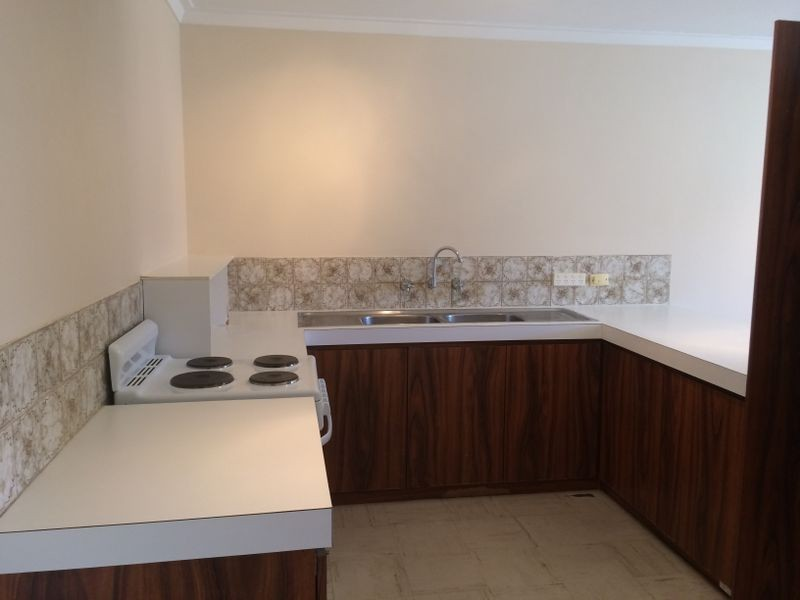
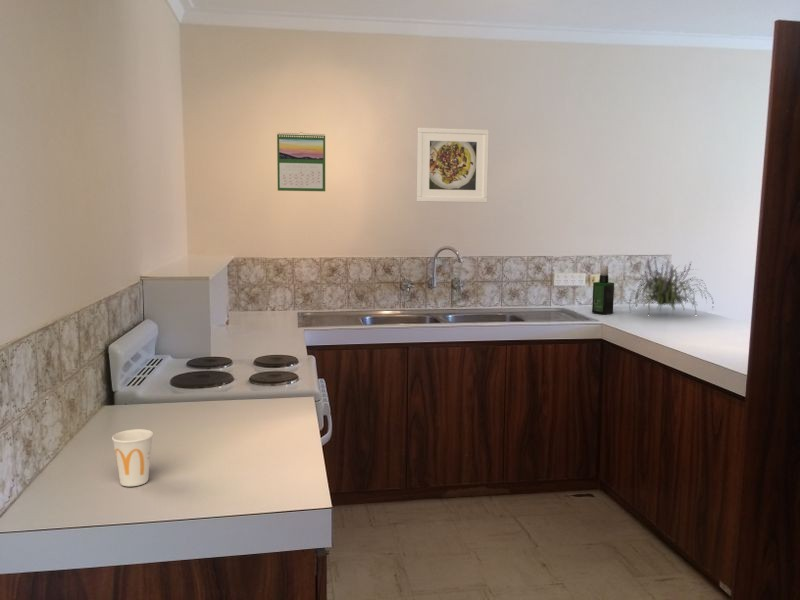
+ spray bottle [591,265,615,315]
+ calendar [276,131,326,192]
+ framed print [416,127,490,204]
+ cup [111,428,154,487]
+ plant [628,257,714,315]
